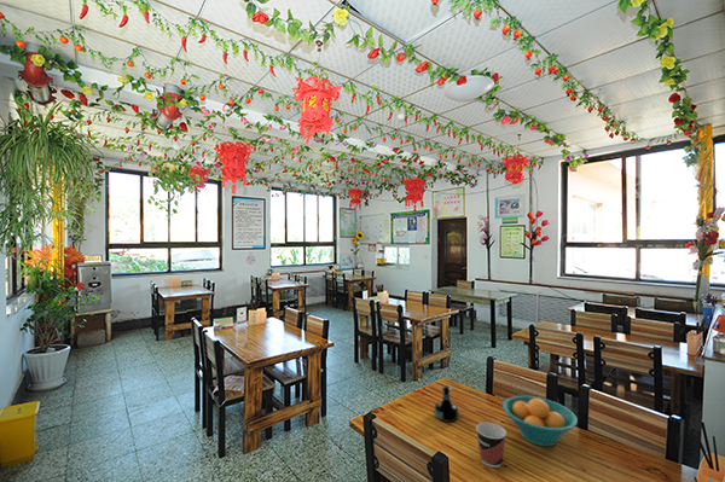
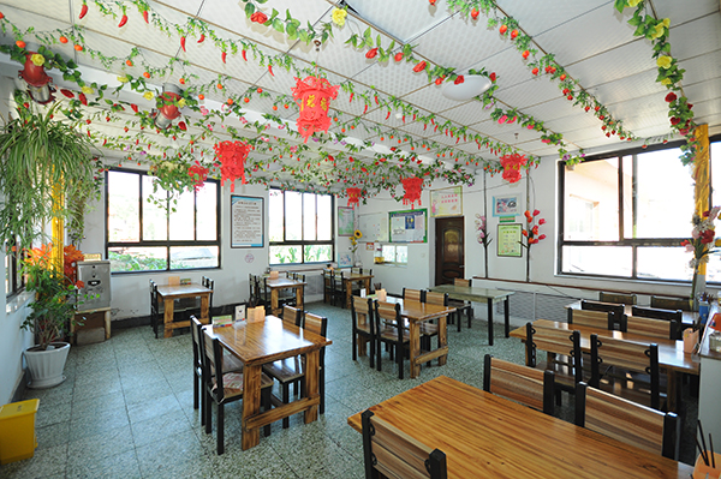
- tequila bottle [434,384,460,423]
- cup [475,422,507,469]
- fruit bowl [501,395,579,447]
